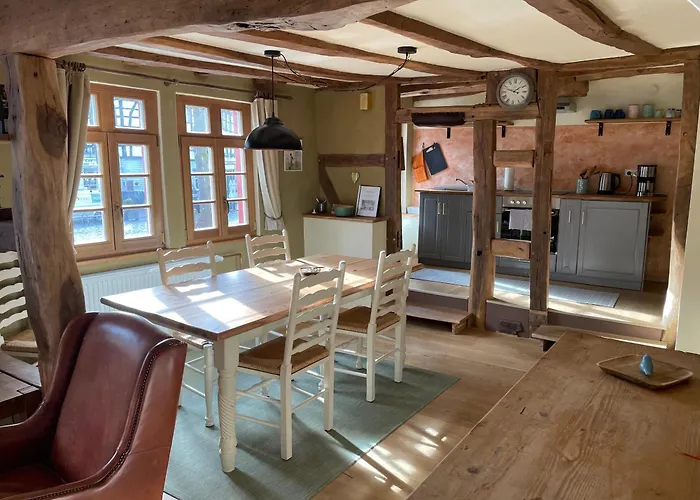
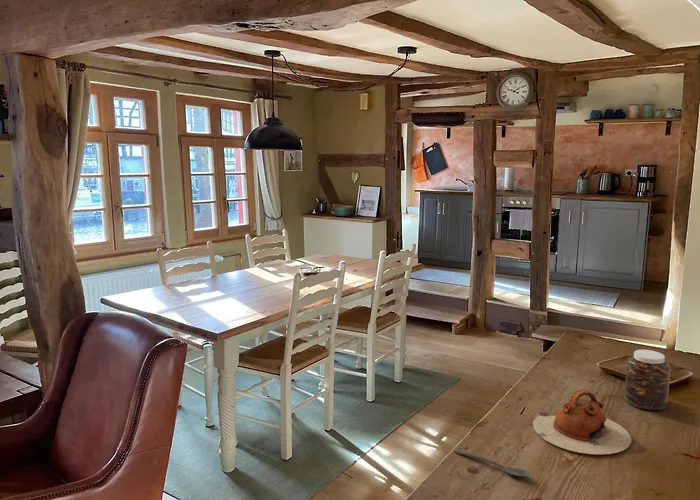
+ jar [624,349,671,411]
+ teapot [532,389,633,455]
+ spoon [453,449,532,477]
